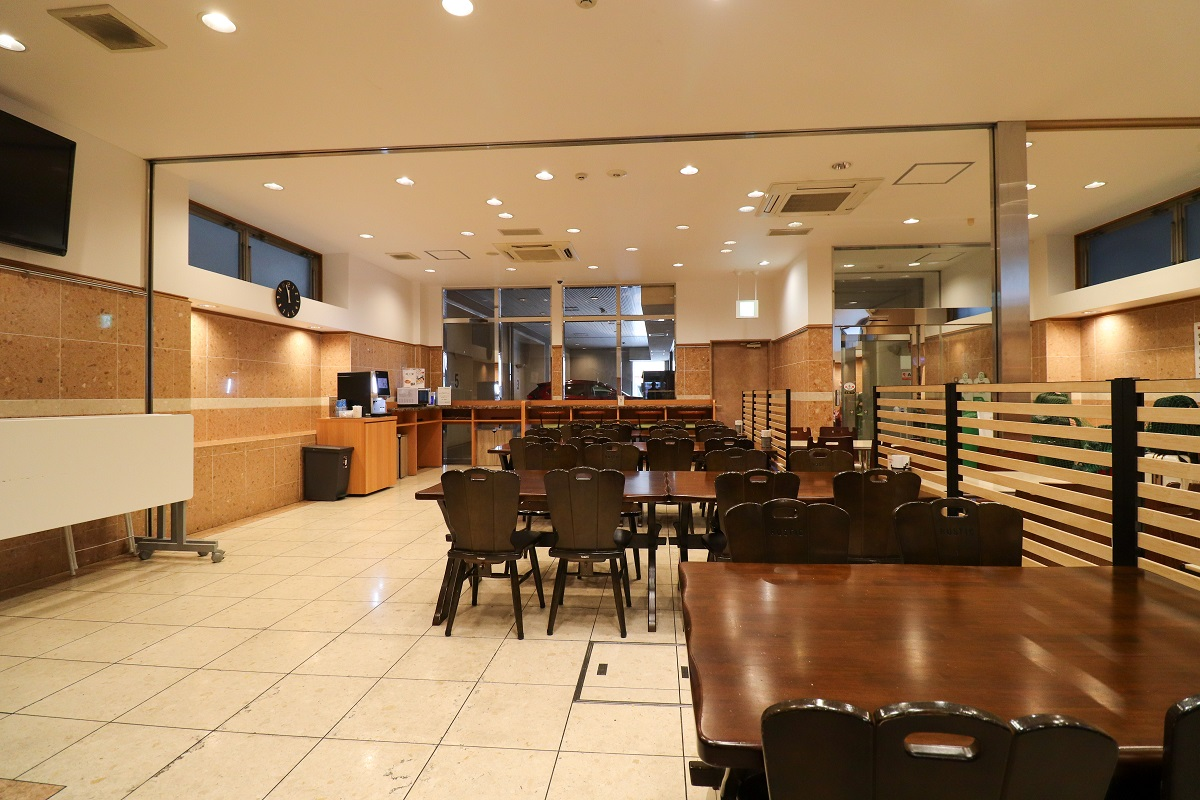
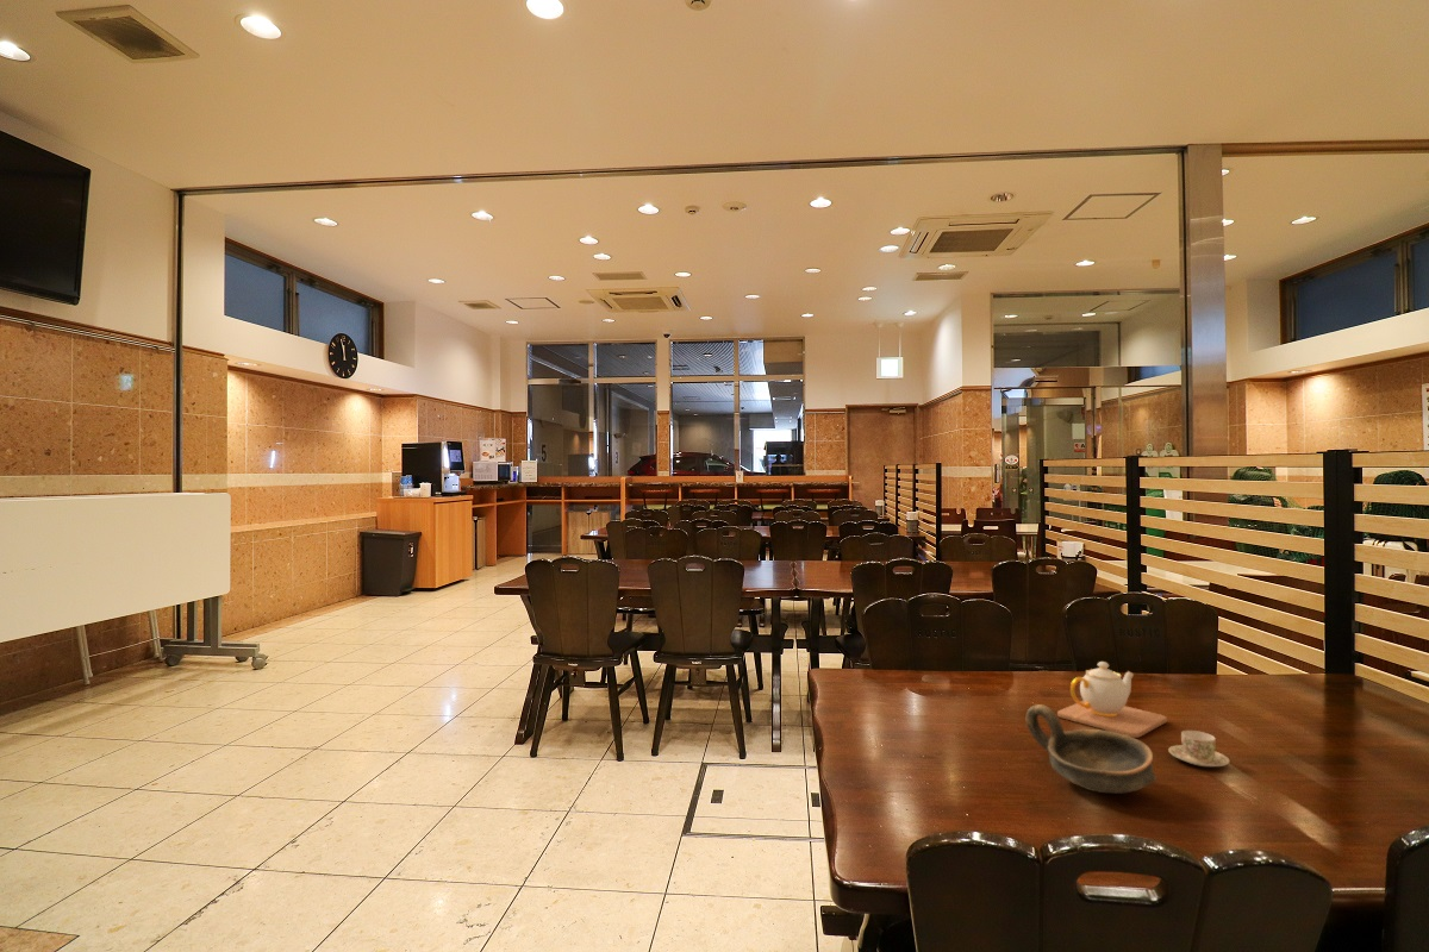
+ teacup [1167,729,1231,768]
+ teapot [1056,660,1168,739]
+ oil lamp [1025,703,1157,795]
